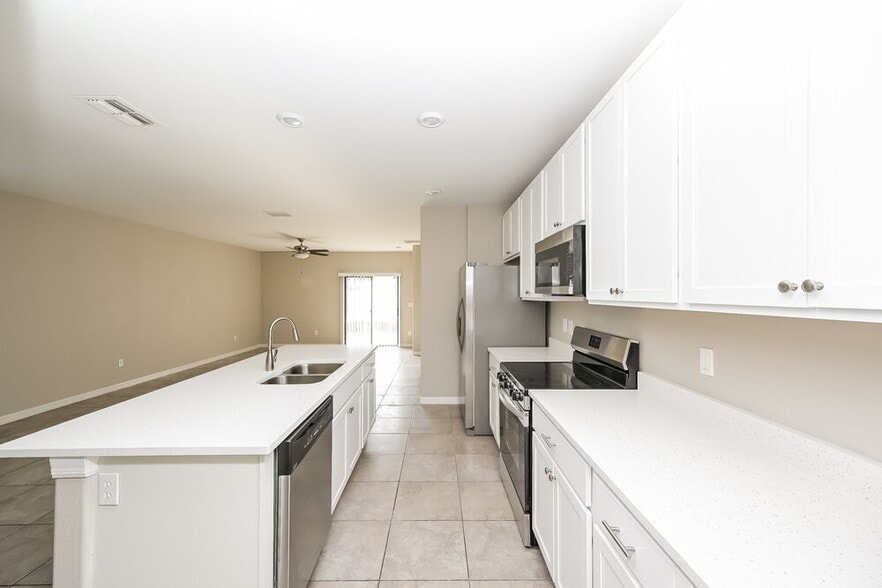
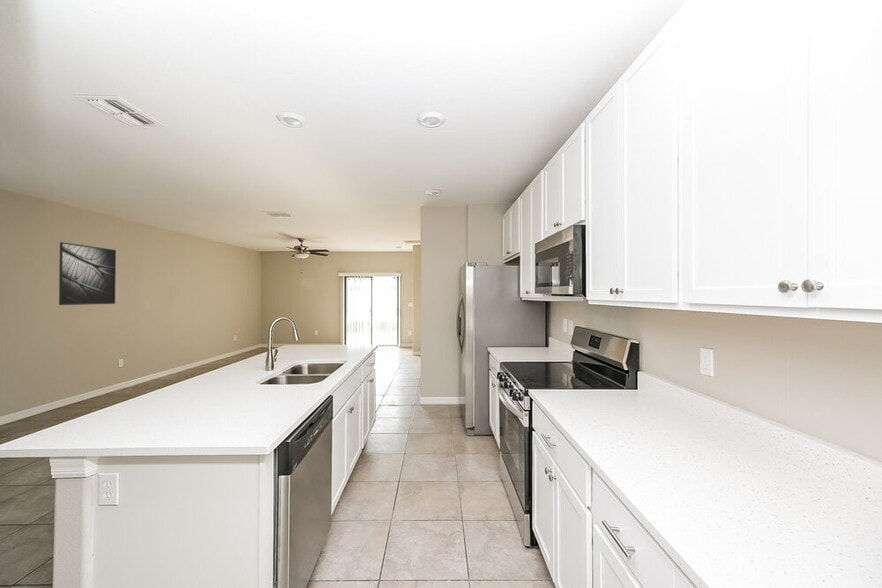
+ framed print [58,241,117,306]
